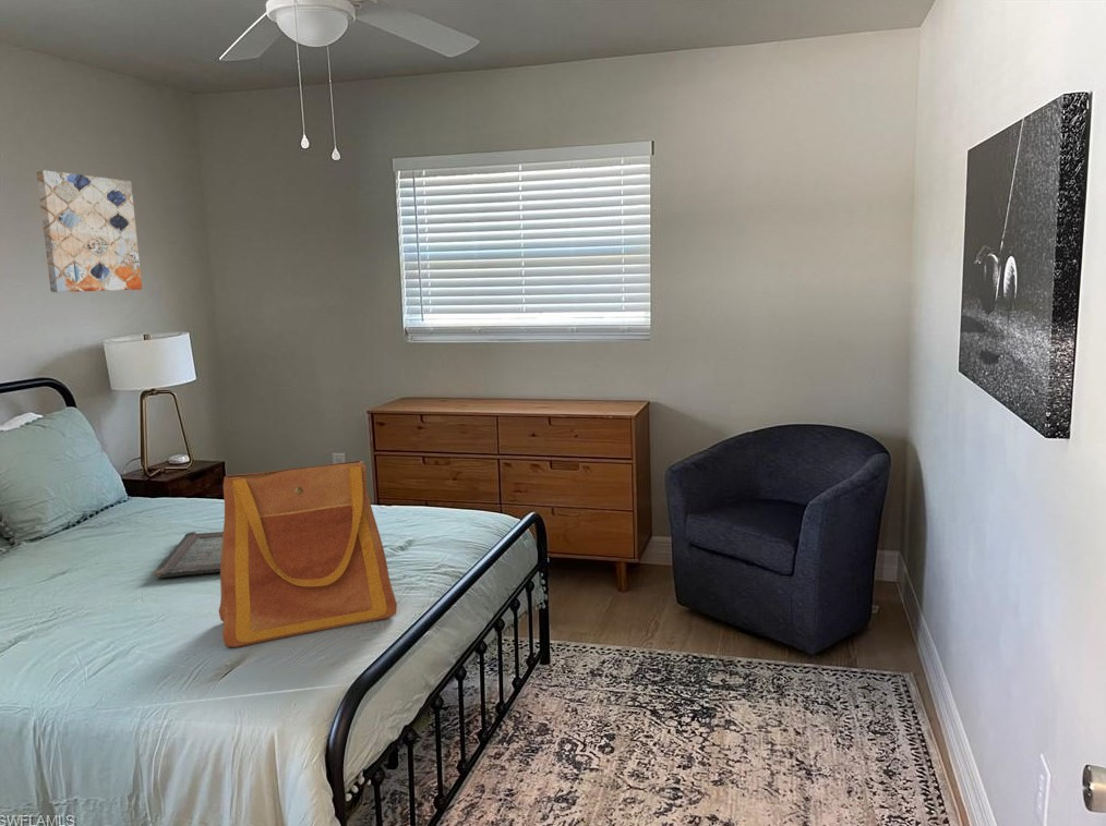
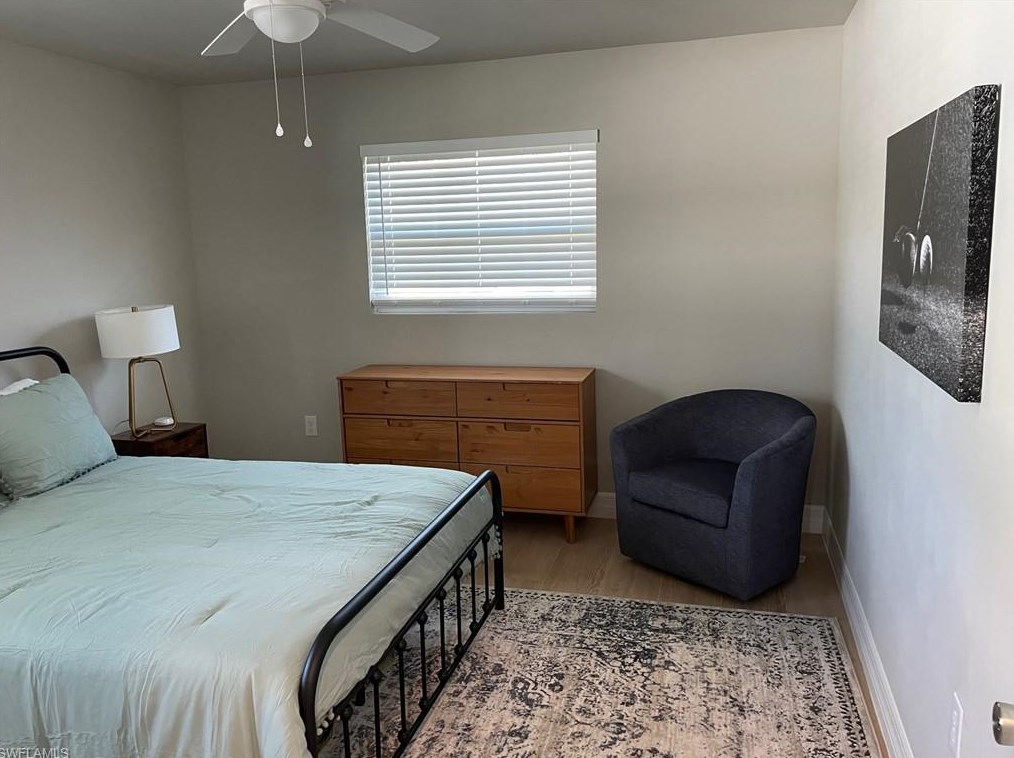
- tote bag [218,460,398,648]
- serving tray [153,531,224,580]
- wall art [36,169,143,293]
